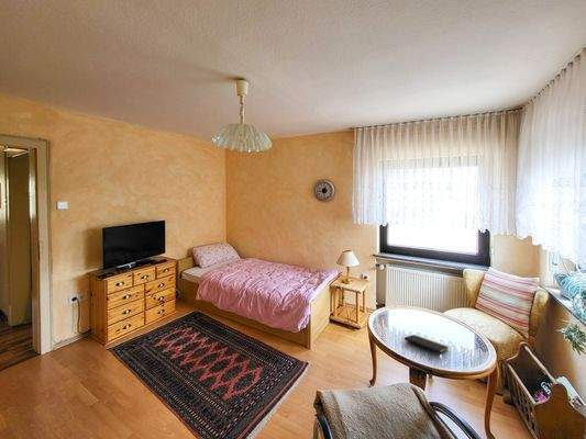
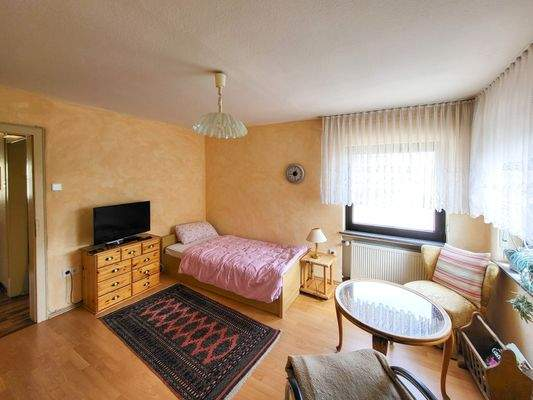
- notepad [403,334,450,353]
